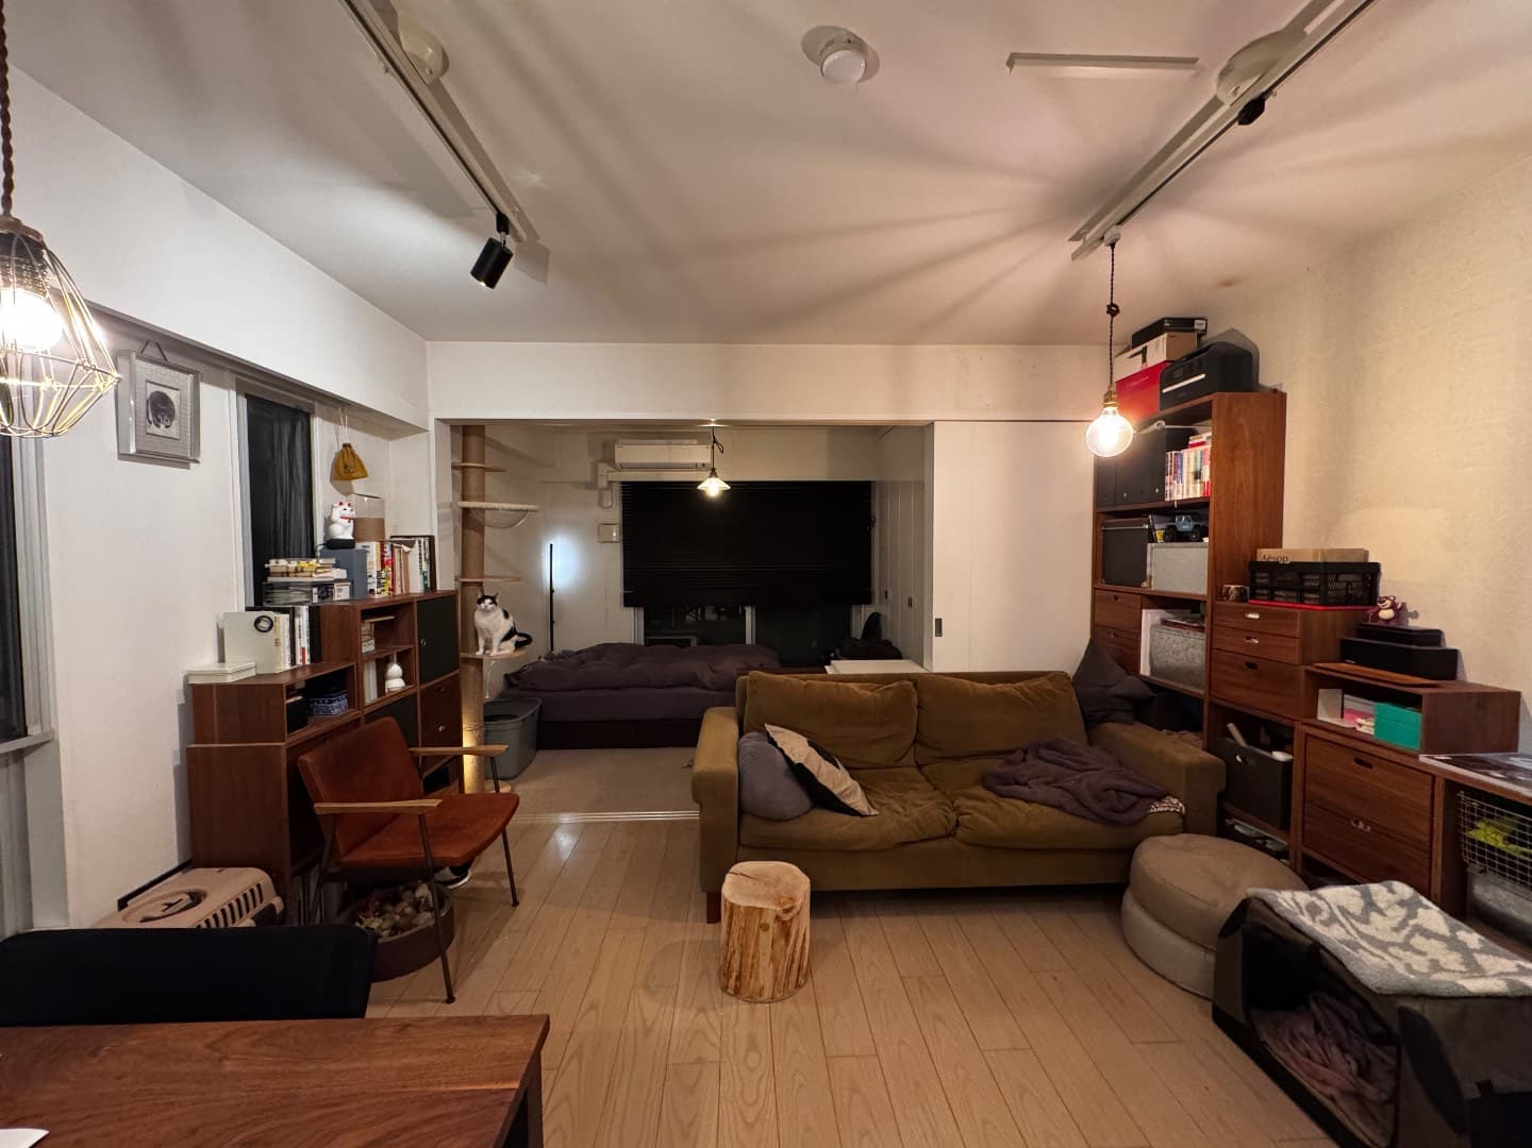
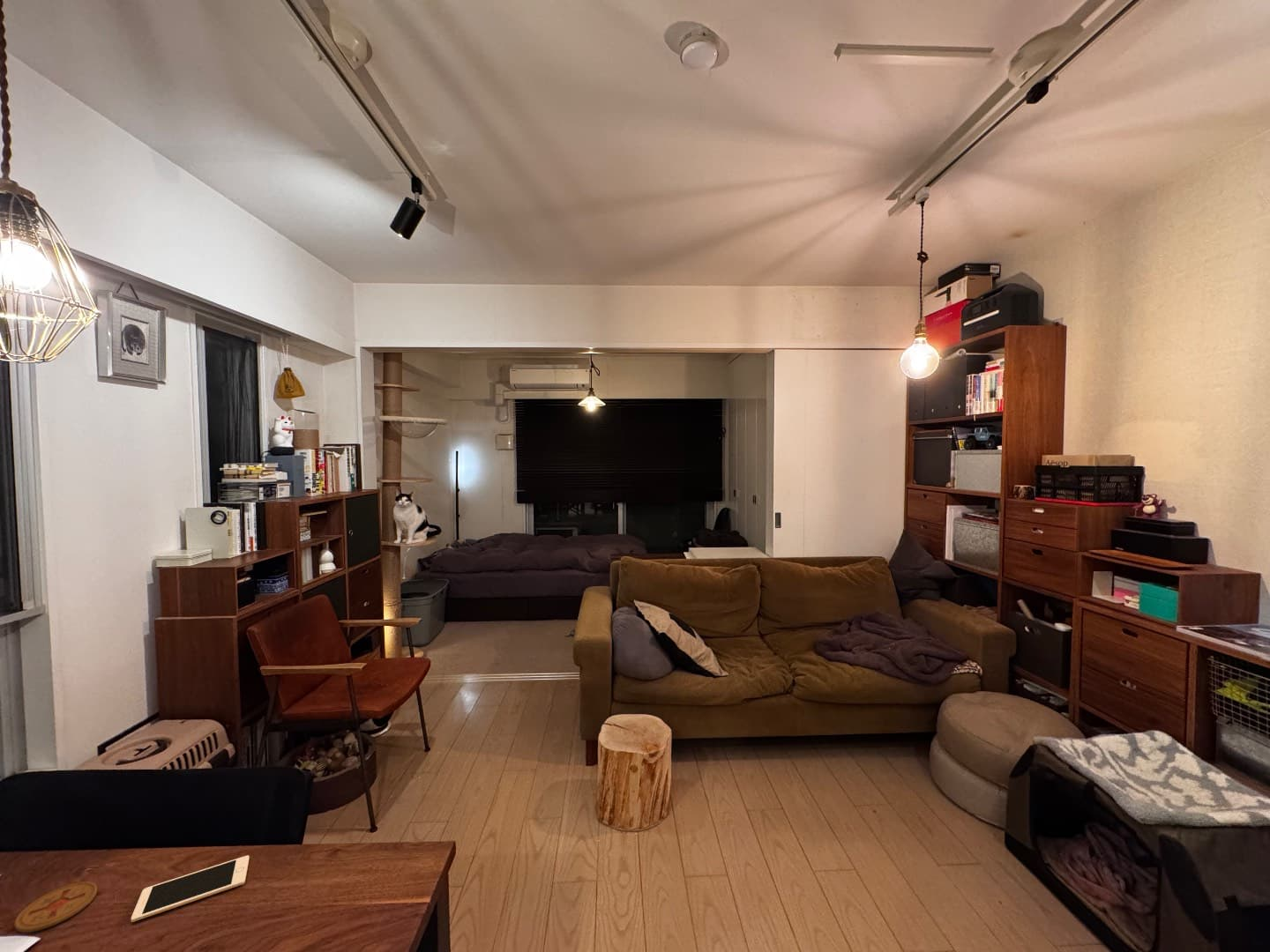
+ coaster [14,881,98,933]
+ cell phone [131,854,250,923]
